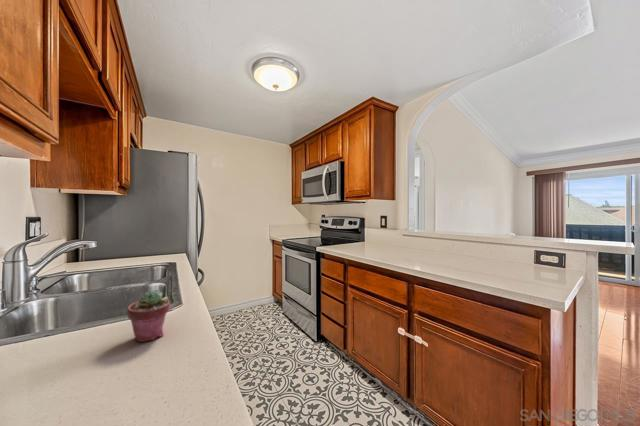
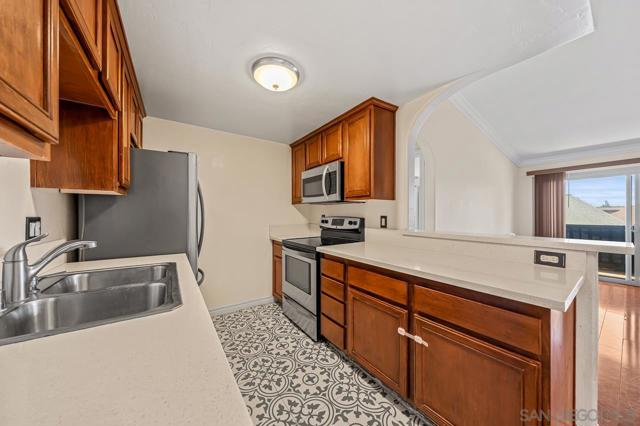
- potted succulent [126,289,171,343]
